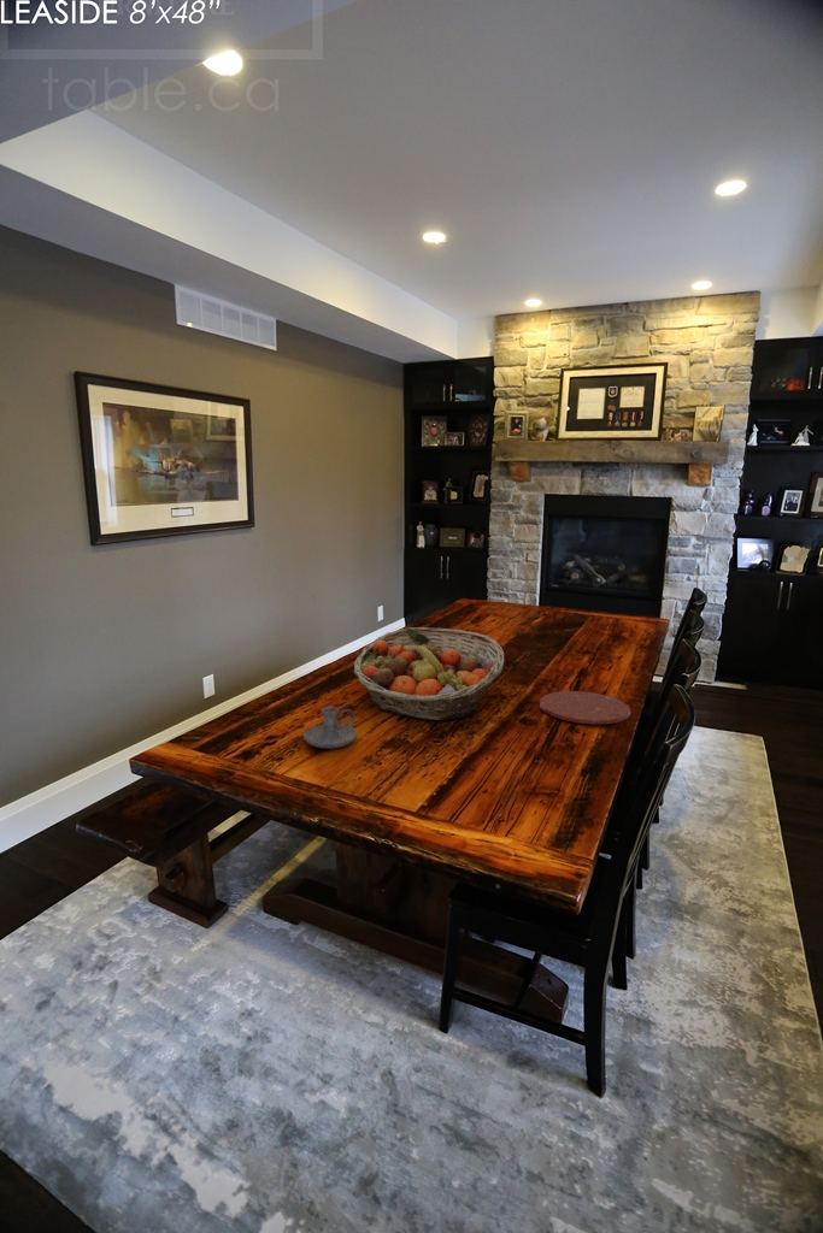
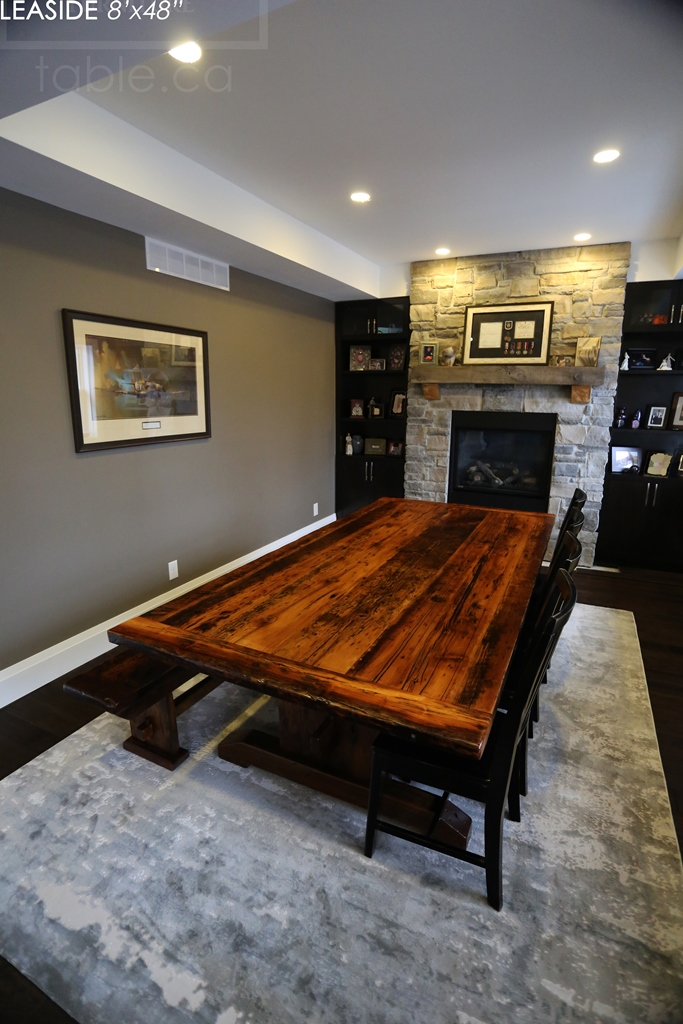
- plate [539,690,631,725]
- fruit basket [352,626,505,721]
- candle holder [302,706,358,749]
